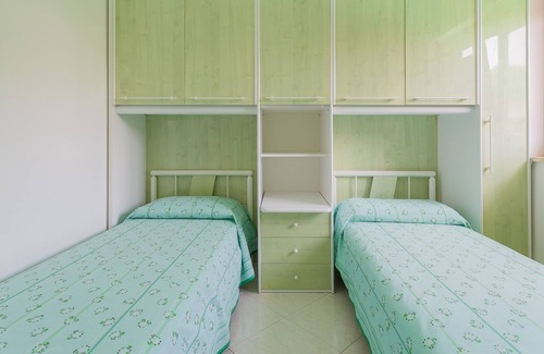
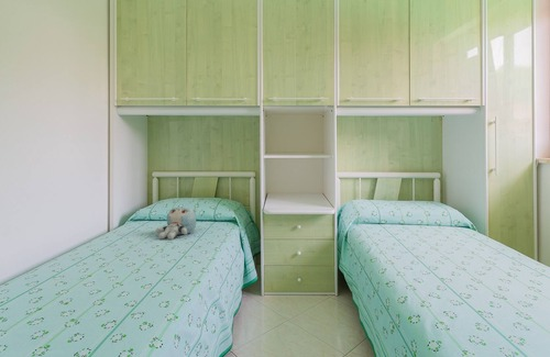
+ plush toy [154,207,198,241]
